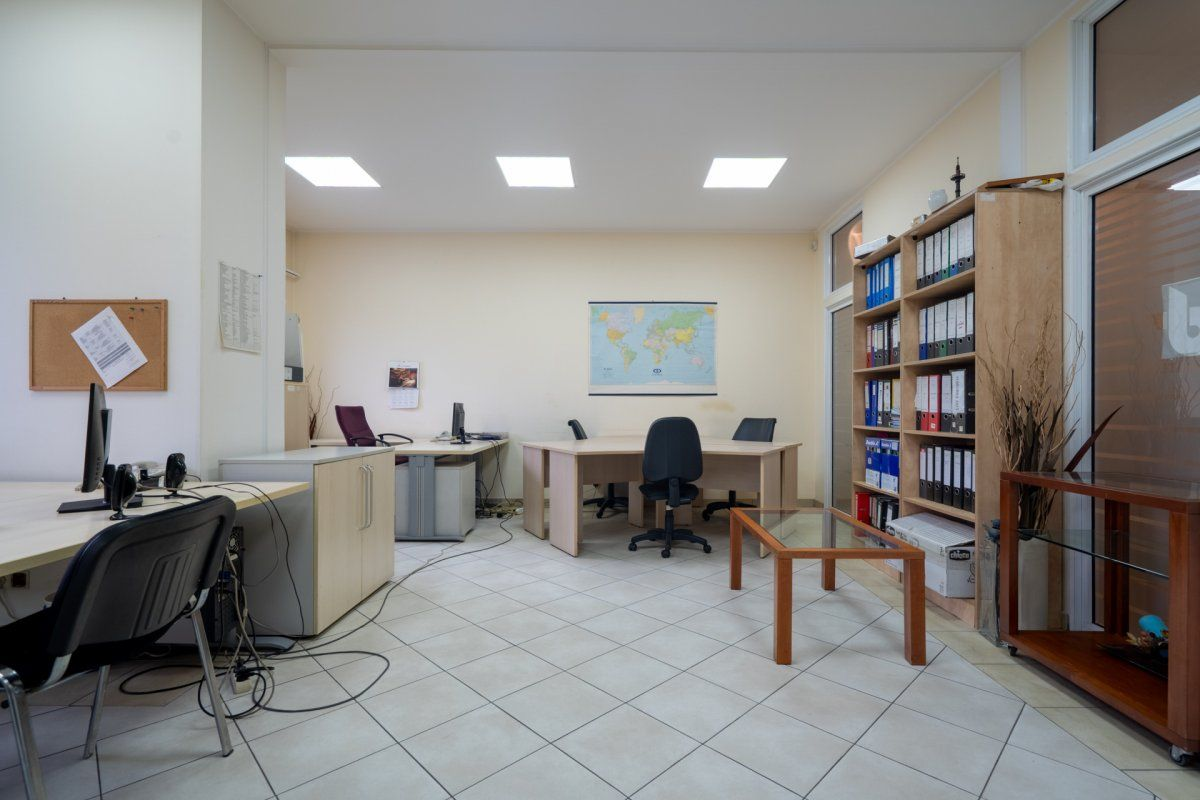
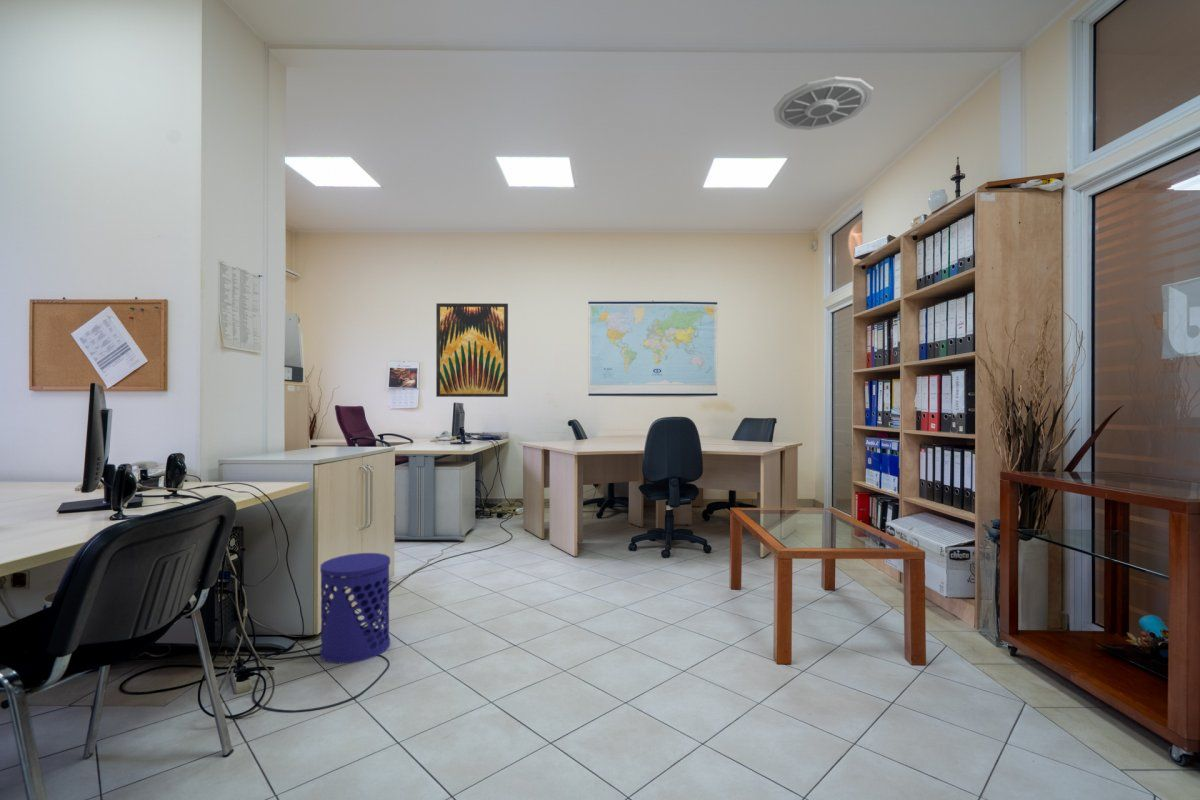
+ waste bin [319,552,391,665]
+ wall art [435,302,509,398]
+ ceiling vent [772,76,874,131]
